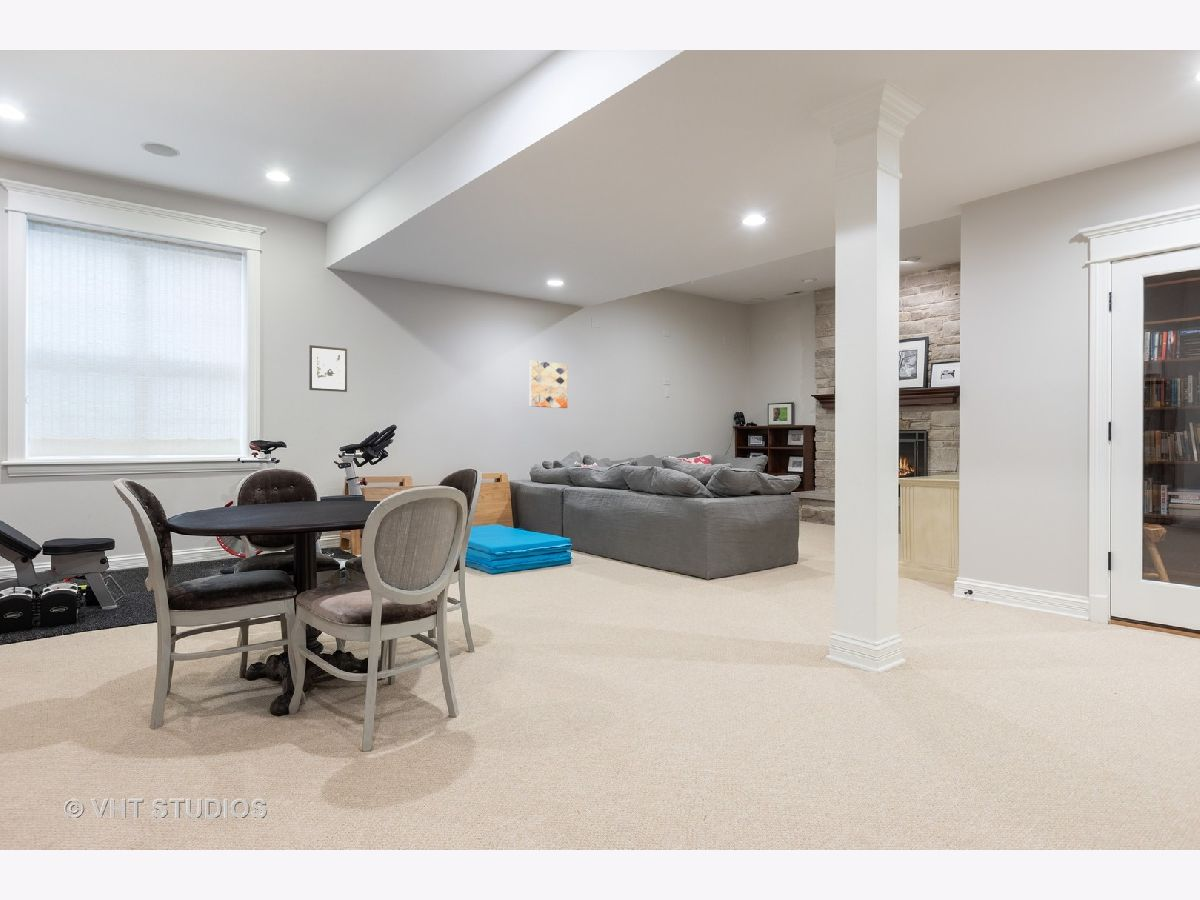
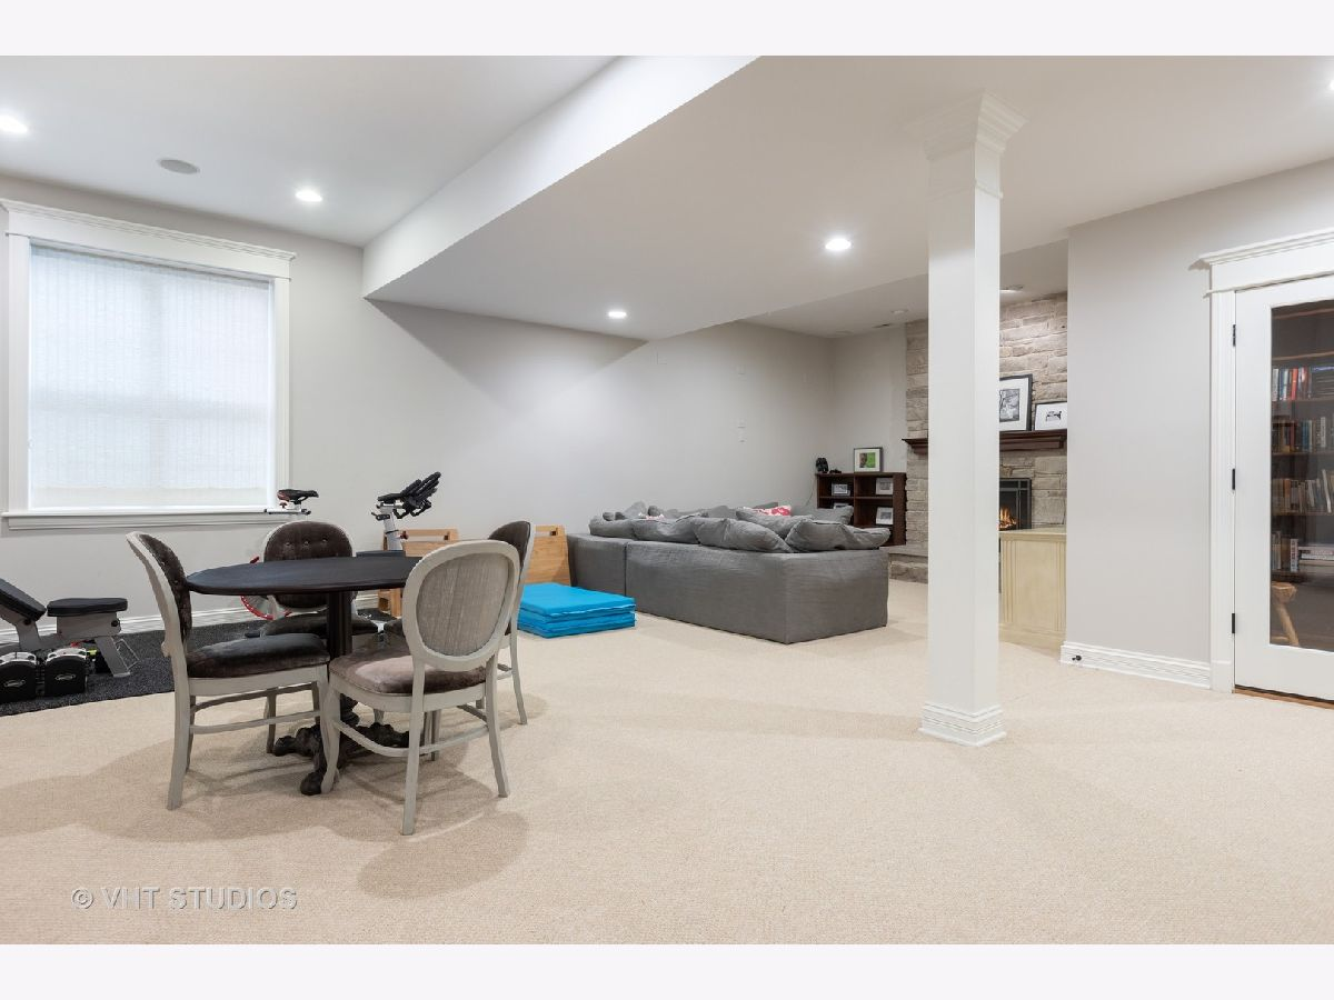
- wall art [308,344,348,393]
- wall art [528,360,569,409]
